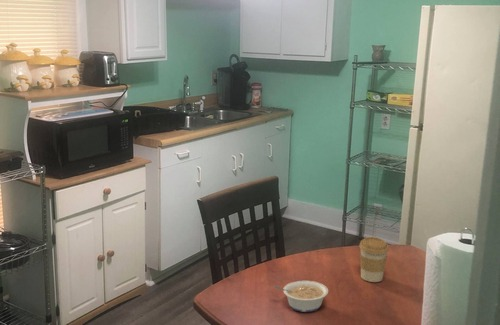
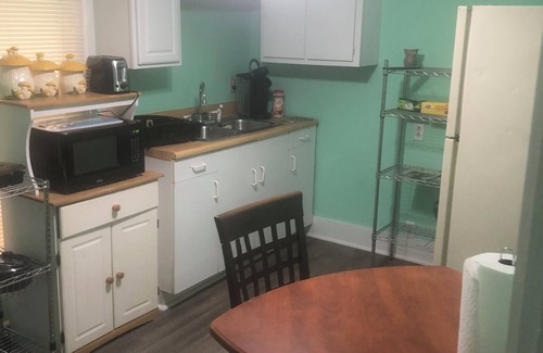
- coffee cup [359,236,390,283]
- legume [273,280,329,313]
